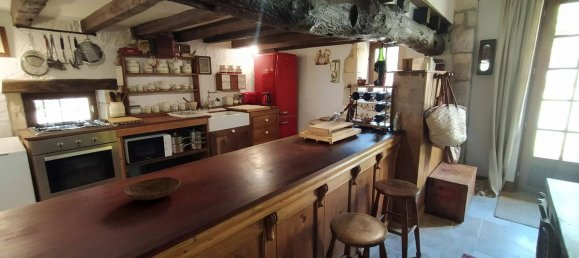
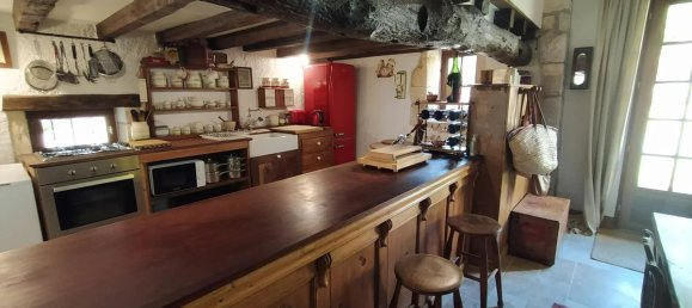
- bowl [123,176,182,201]
